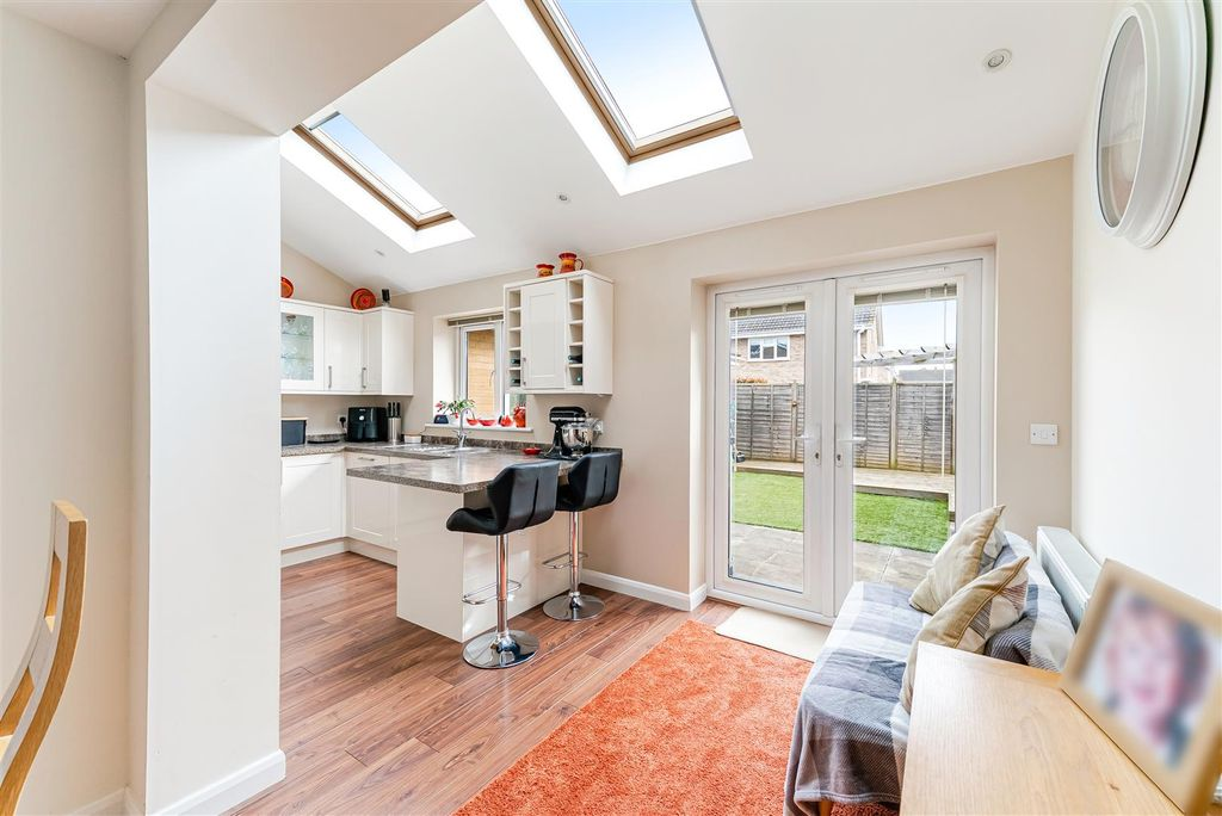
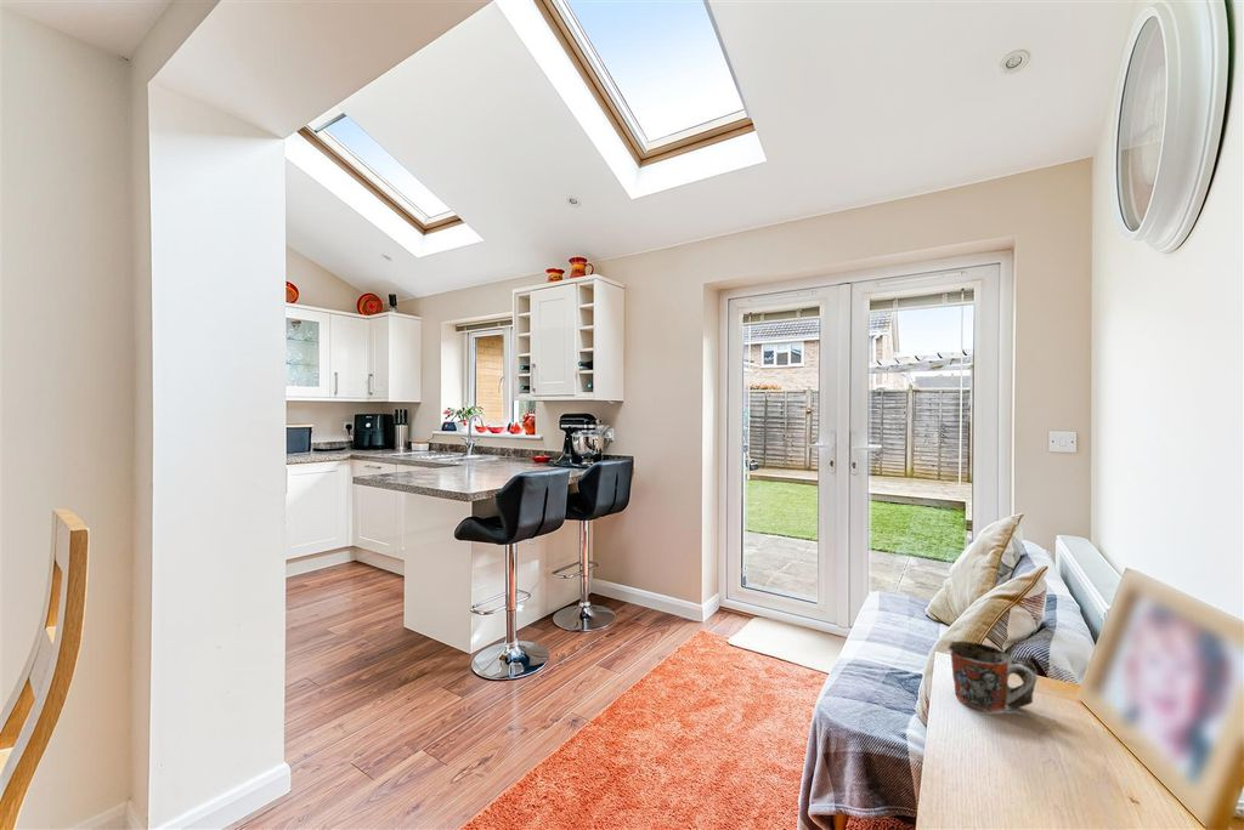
+ mug [946,639,1039,714]
